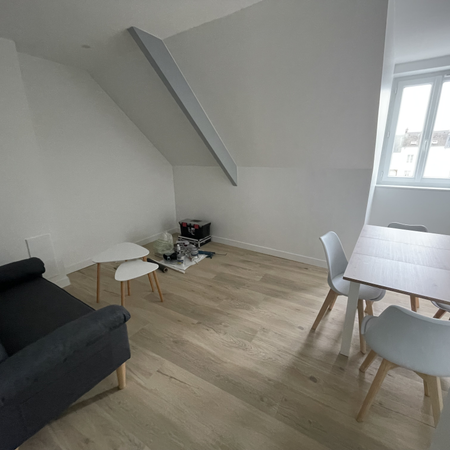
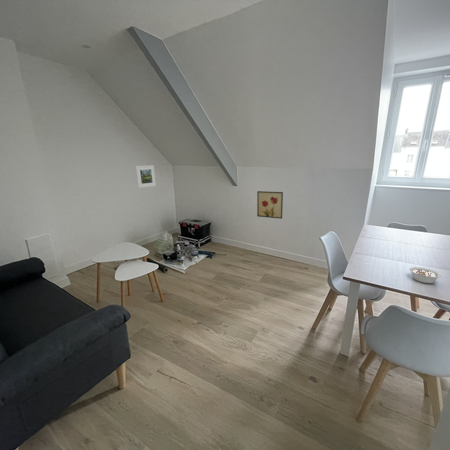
+ wall art [256,190,284,220]
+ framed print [135,164,157,189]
+ legume [408,266,445,284]
